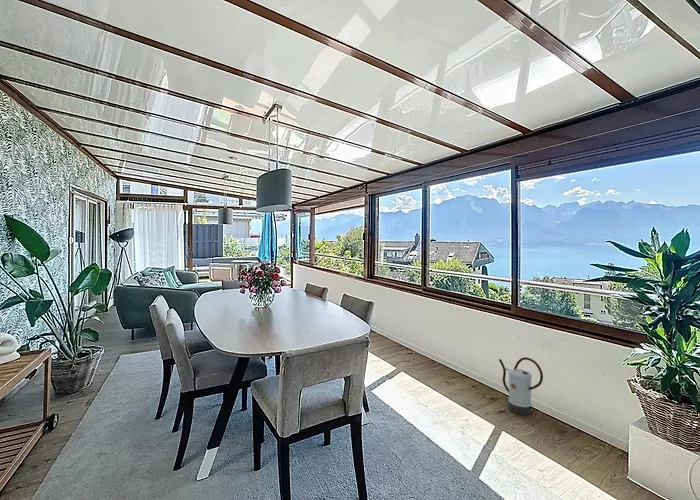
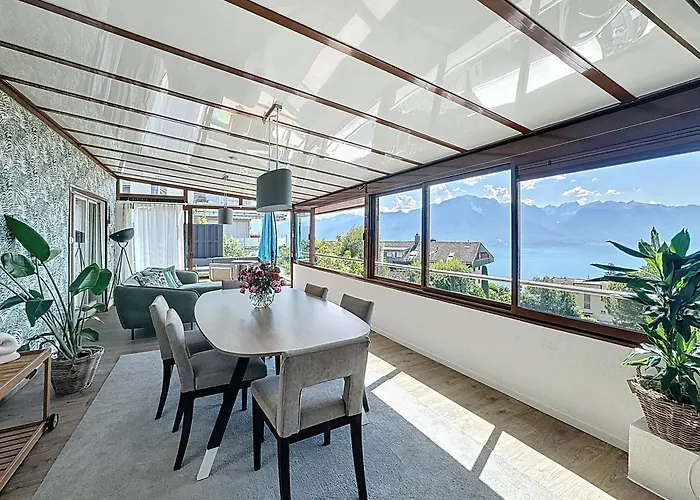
- watering can [498,356,544,416]
